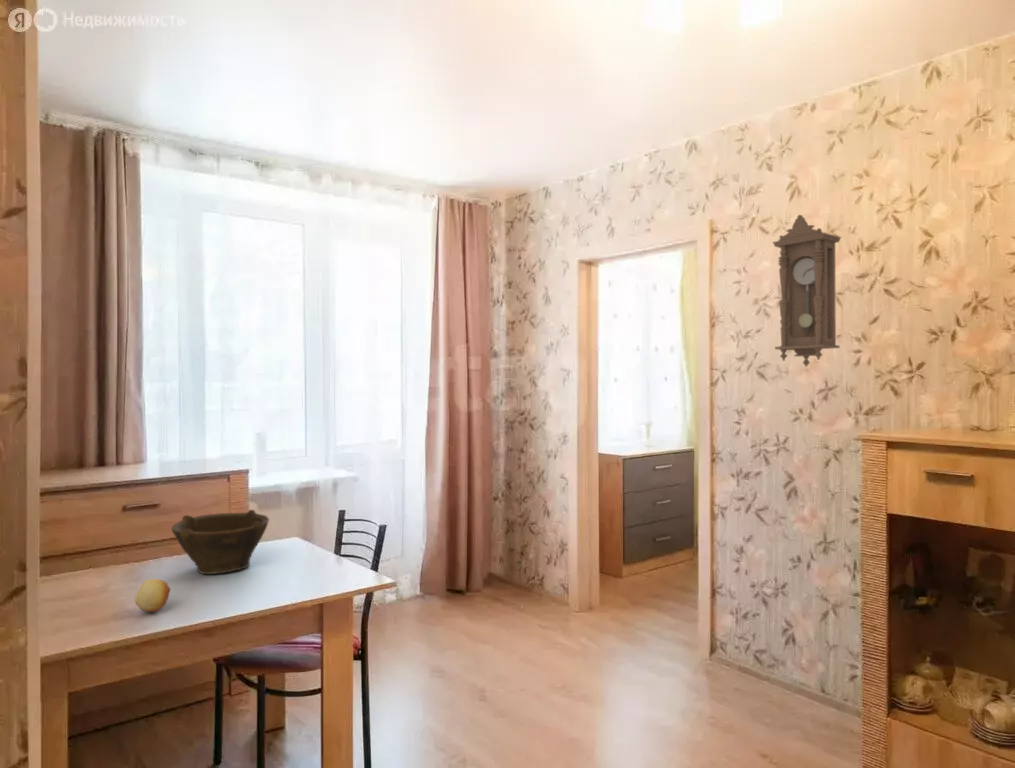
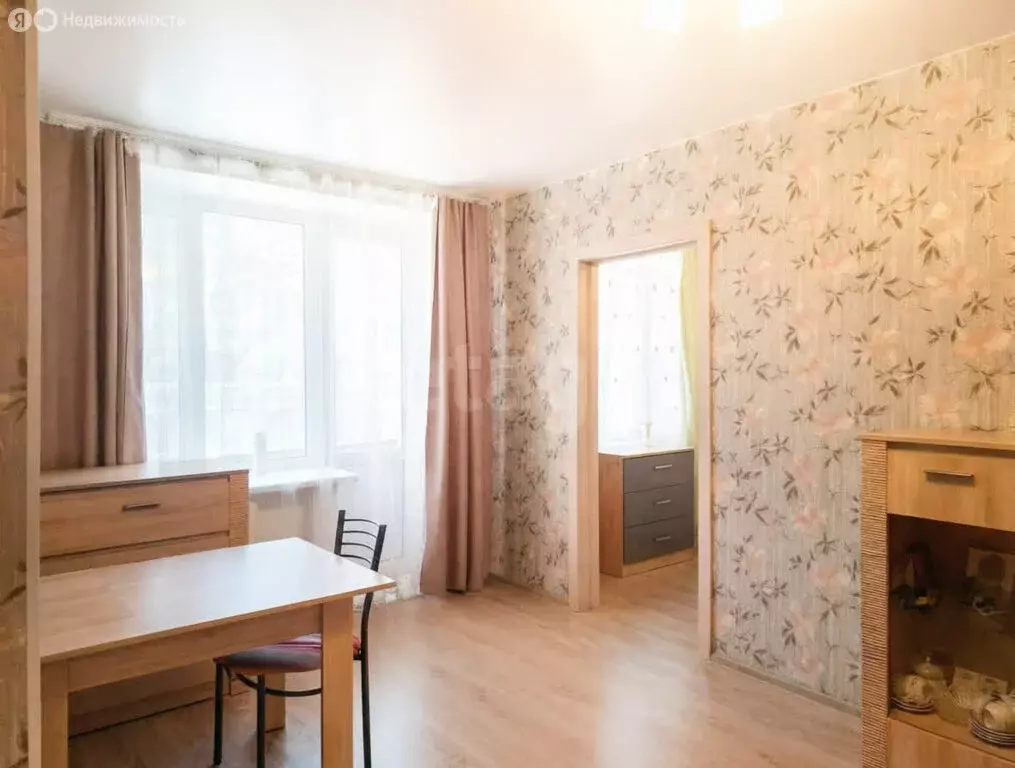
- fruit [134,578,171,613]
- pendulum clock [772,214,842,368]
- bowl [171,509,270,575]
